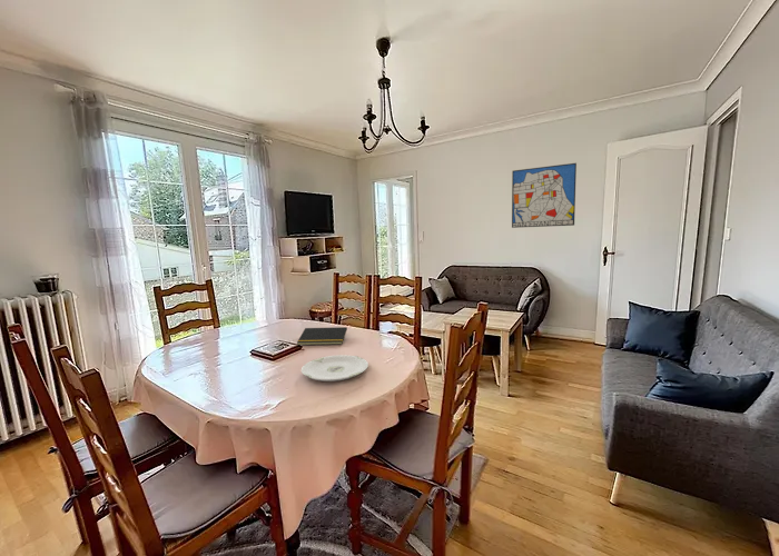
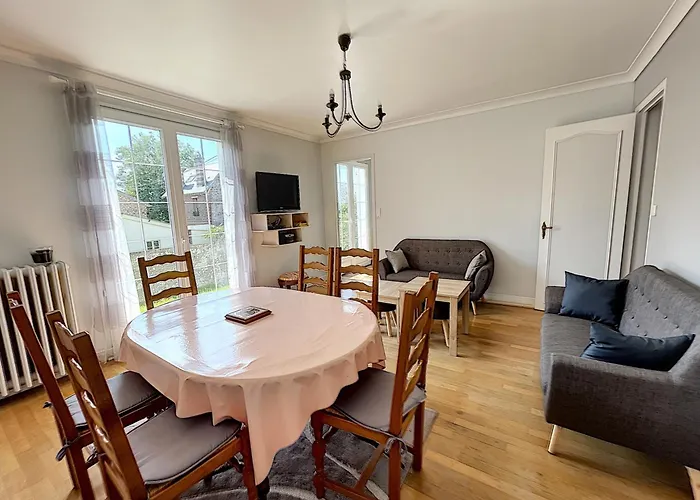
- plate [300,354,369,383]
- wall art [511,162,578,229]
- notepad [296,326,348,346]
